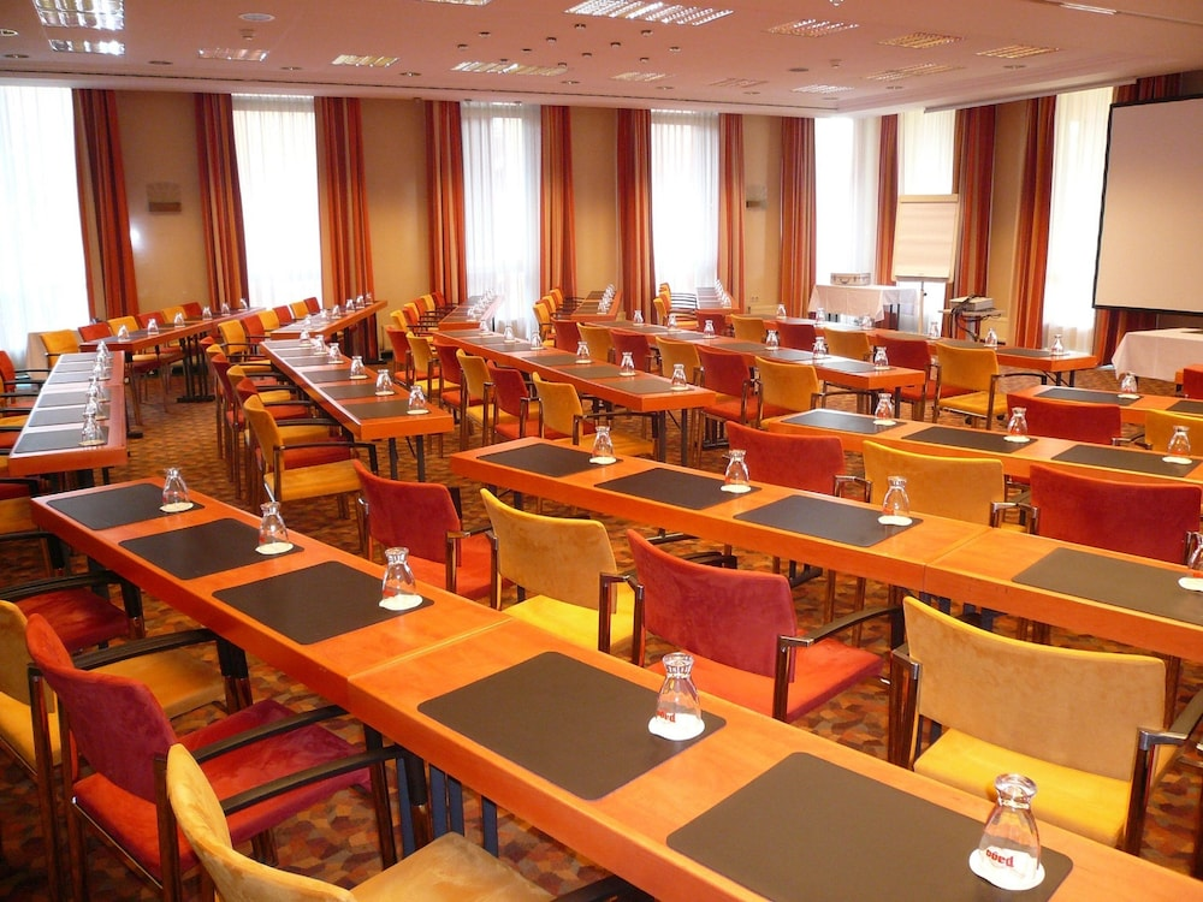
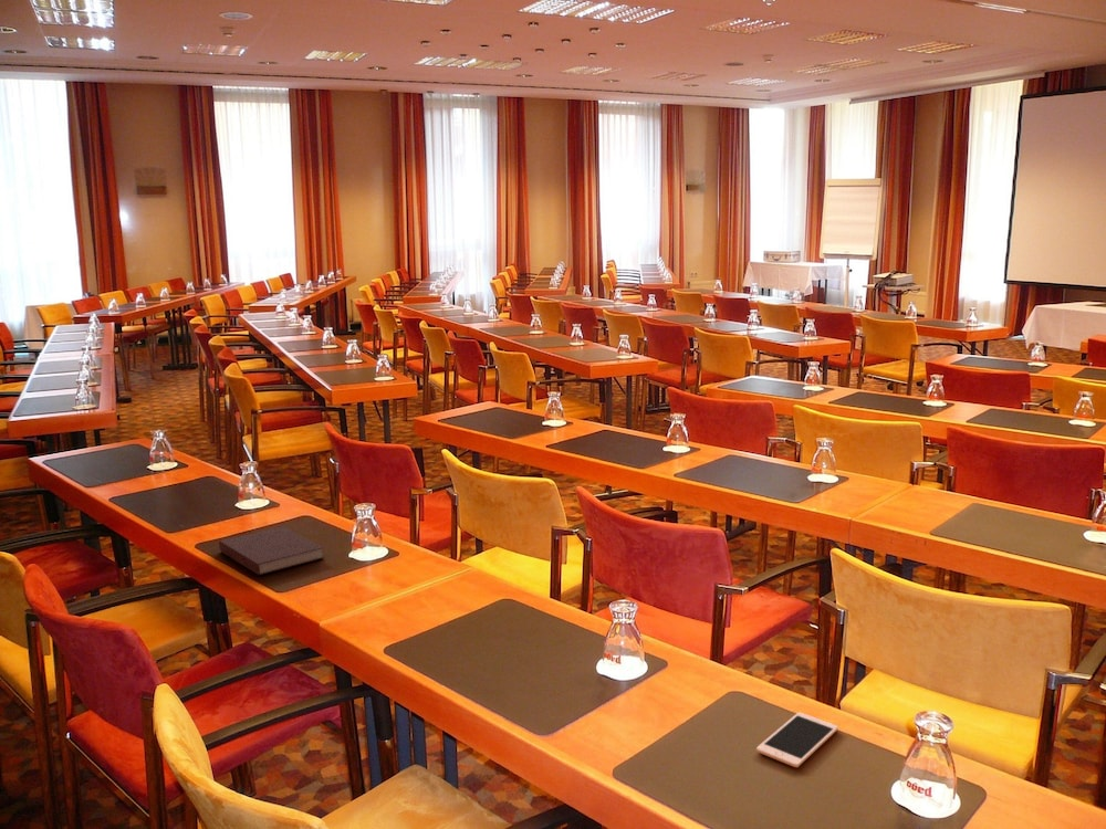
+ notebook [218,525,325,576]
+ cell phone [755,712,839,768]
